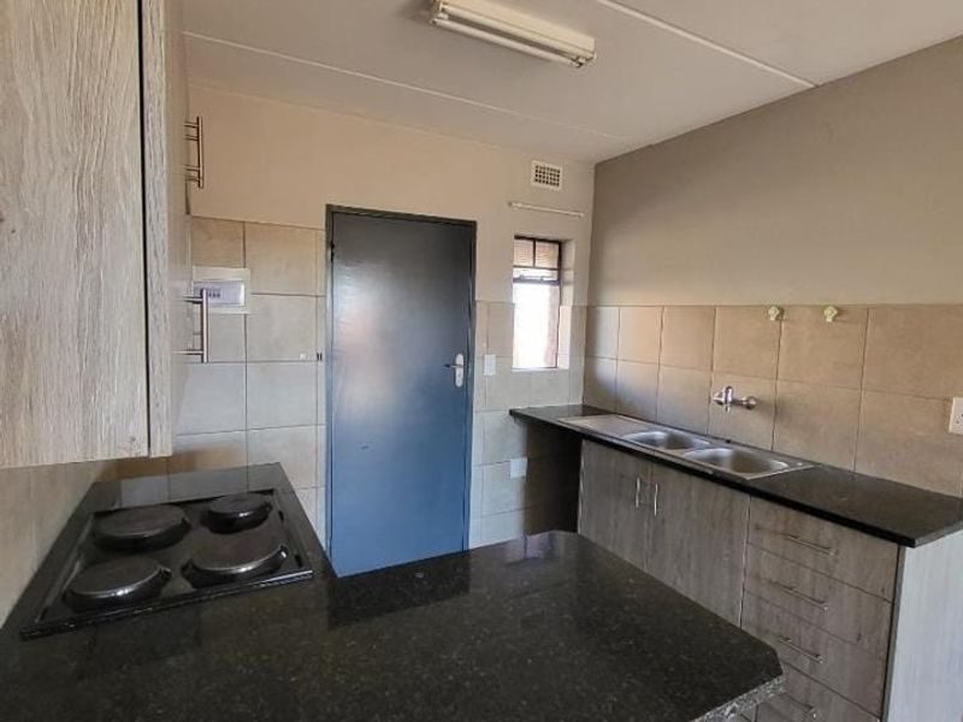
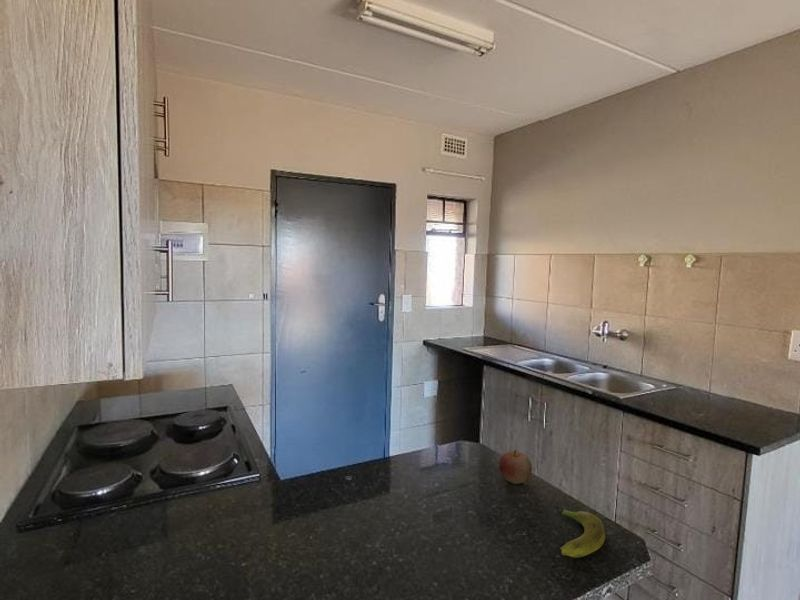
+ apple [498,449,533,485]
+ banana [555,505,606,559]
